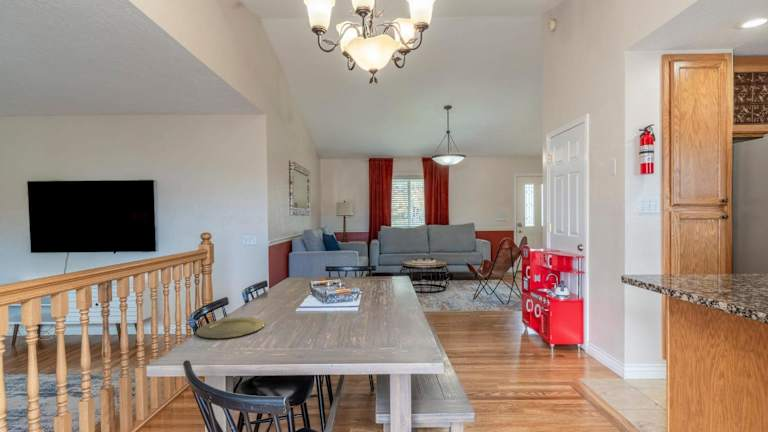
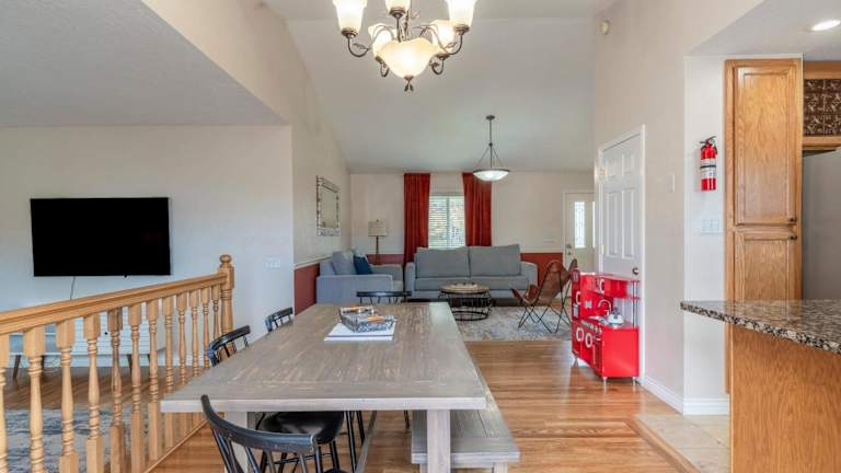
- plate [195,317,265,339]
